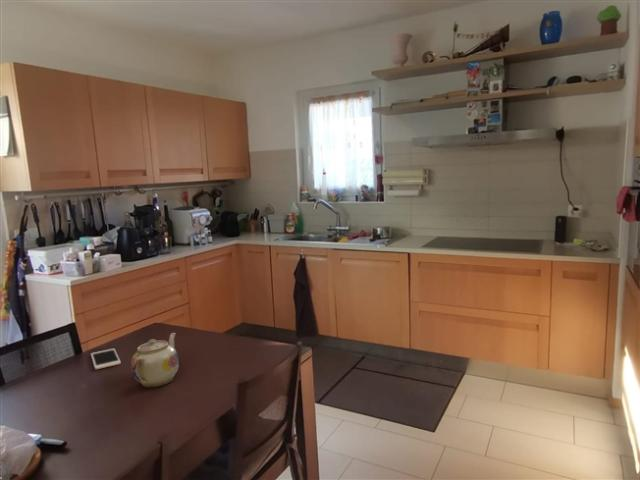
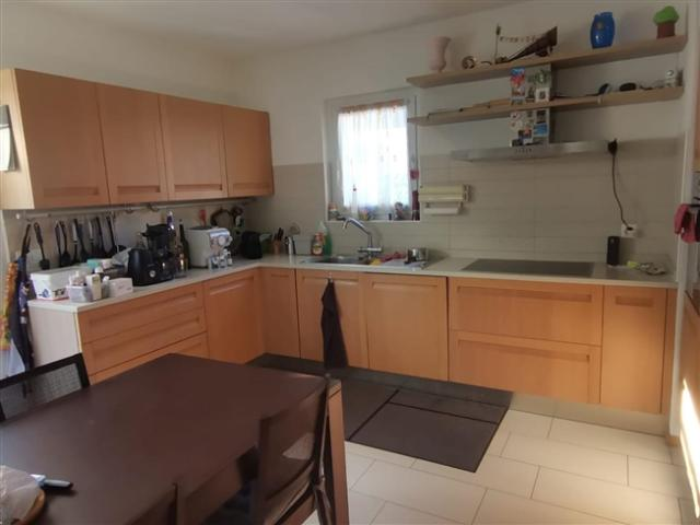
- teapot [130,332,180,388]
- cell phone [90,348,122,370]
